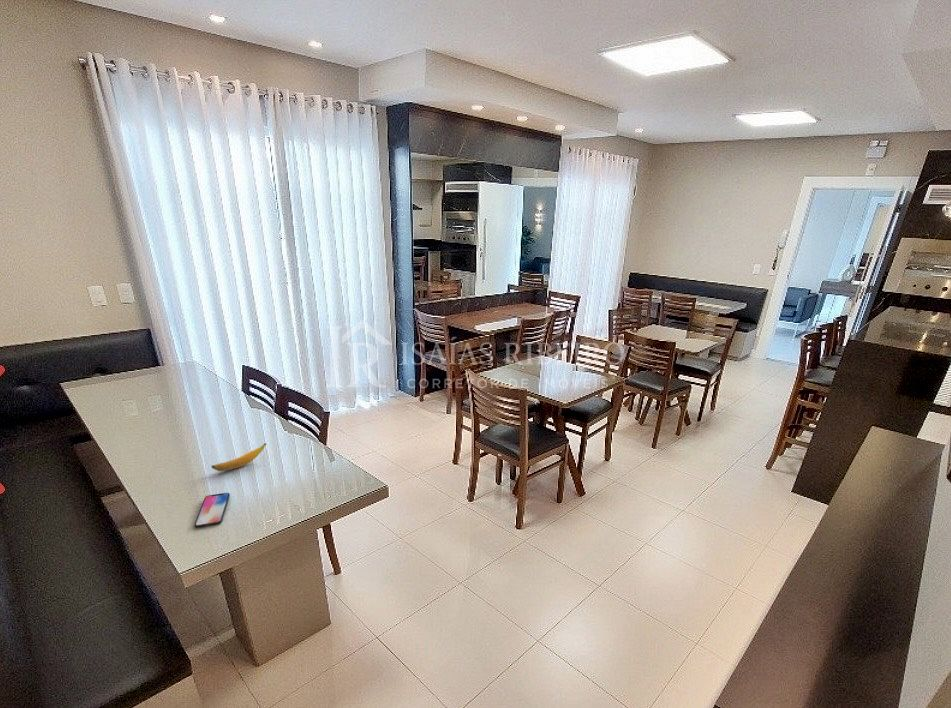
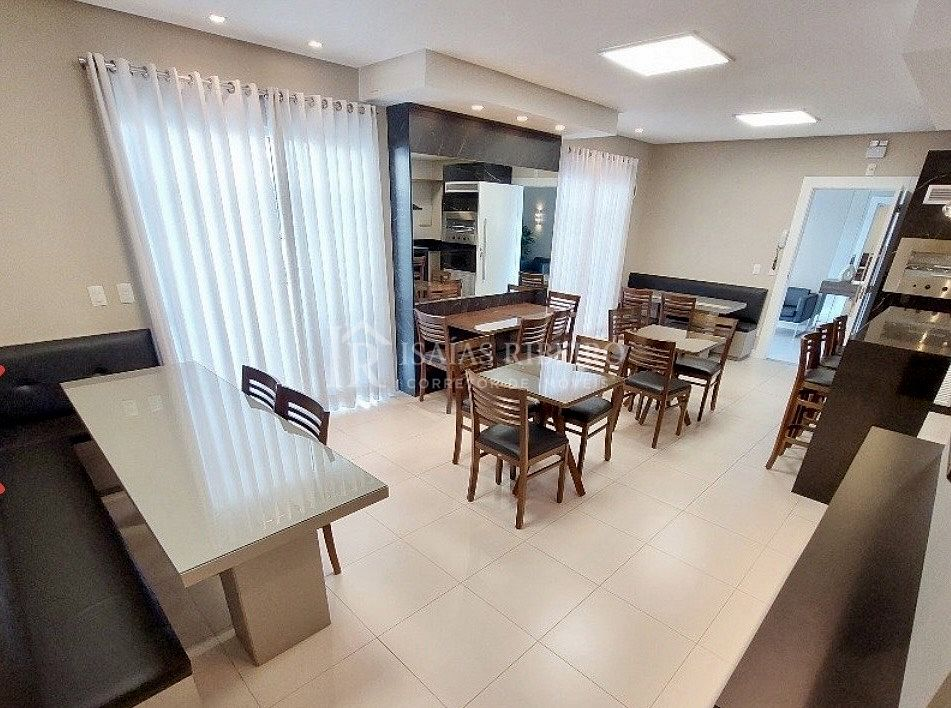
- banana [210,442,267,472]
- smartphone [194,492,231,528]
